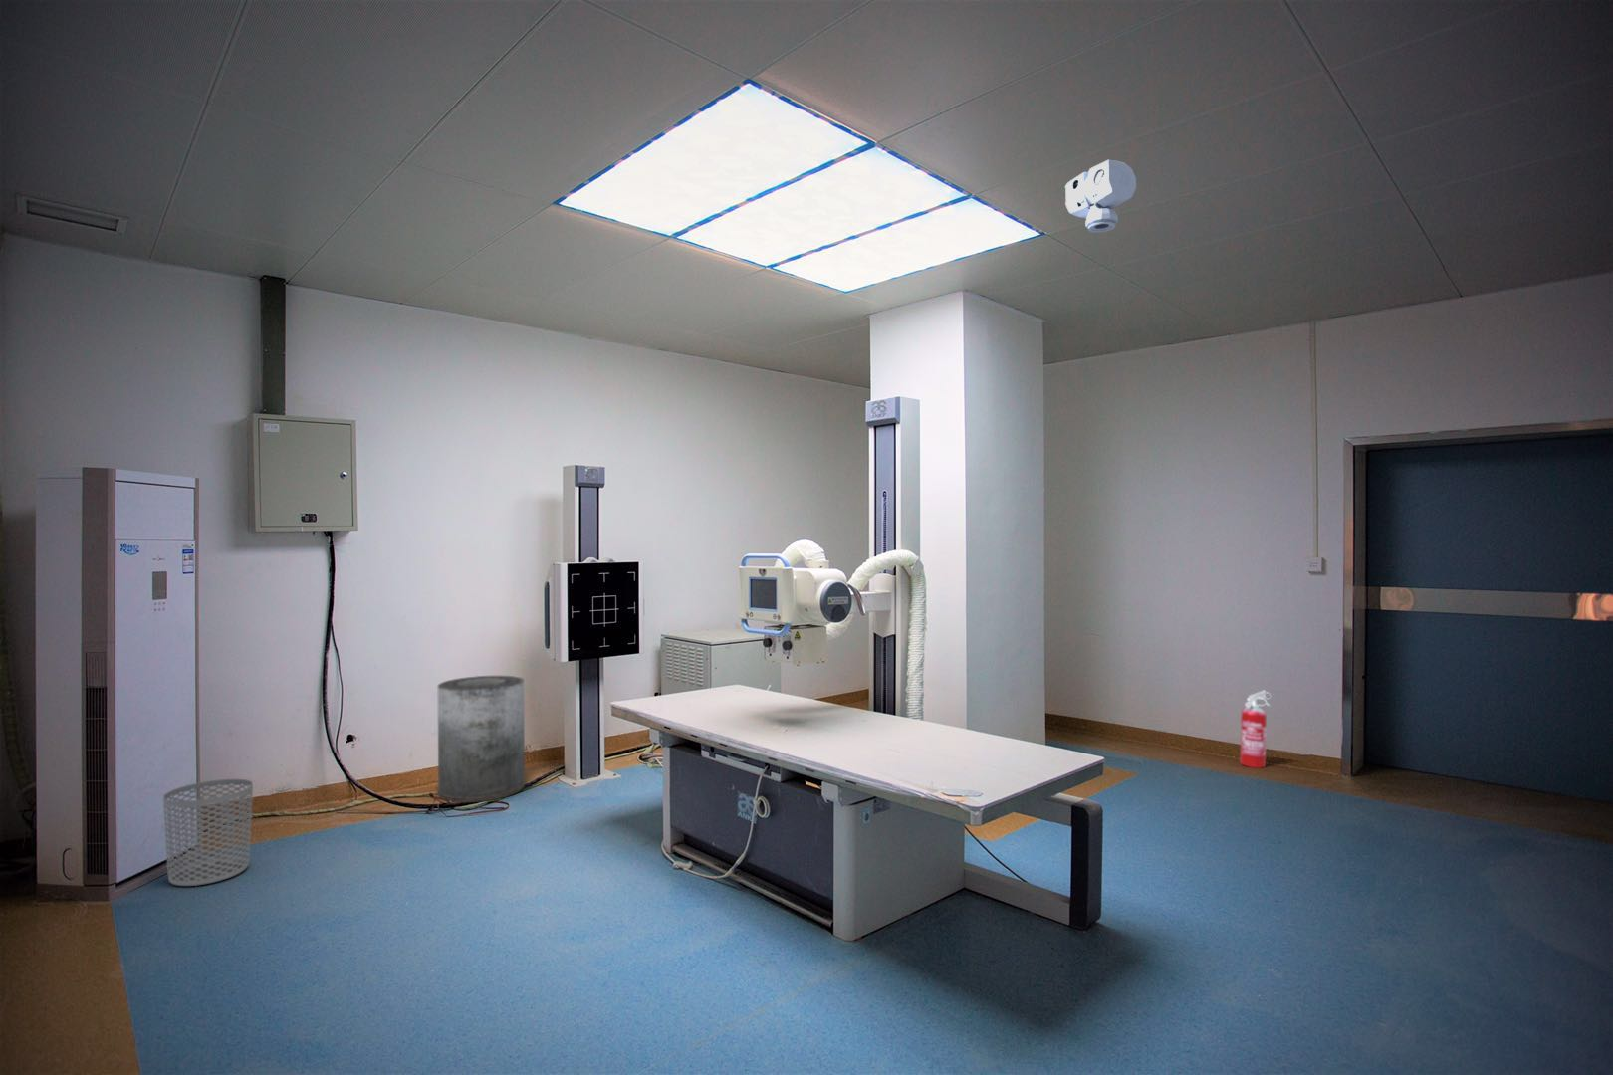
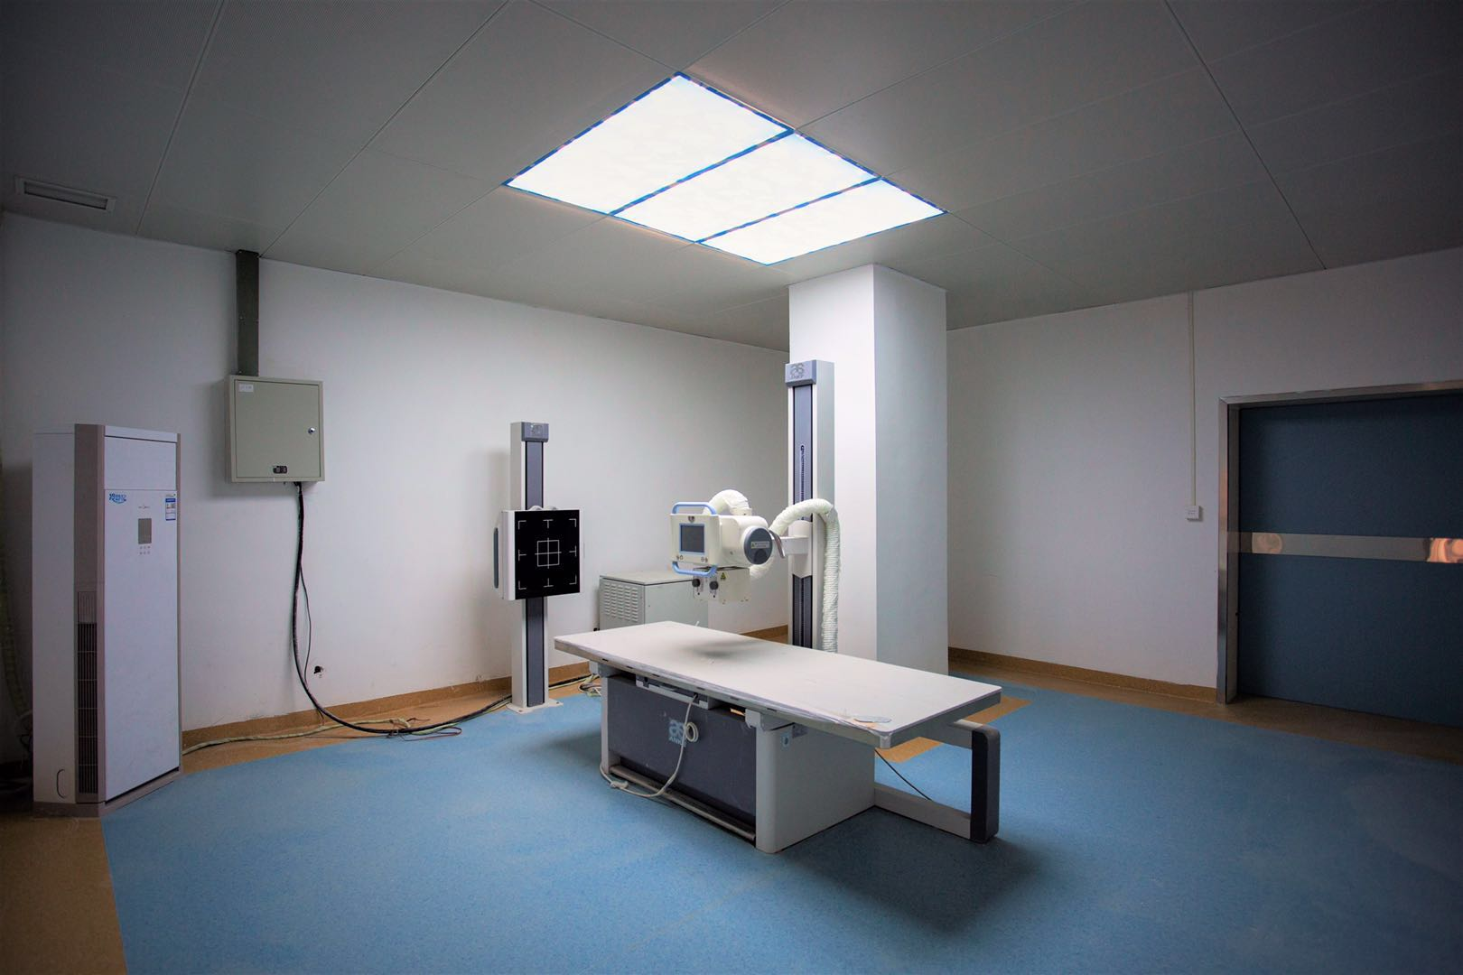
- trash can [437,674,526,804]
- waste bin [162,779,254,887]
- security camera [1065,158,1137,234]
- fire extinguisher [1239,689,1272,769]
